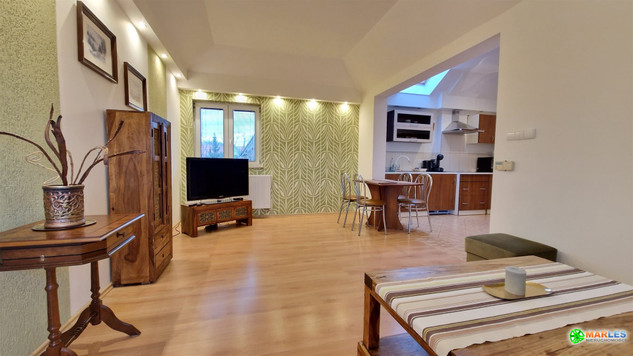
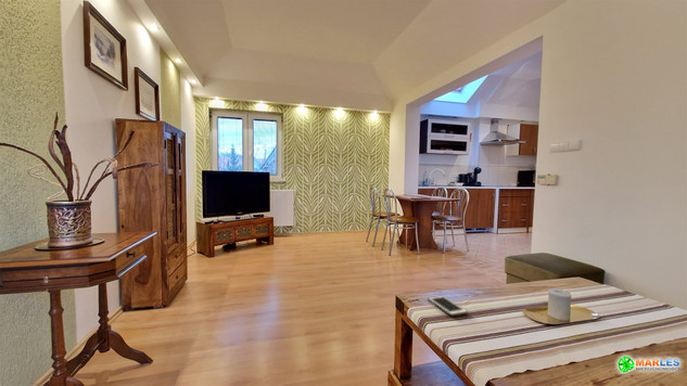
+ cell phone [427,295,469,317]
